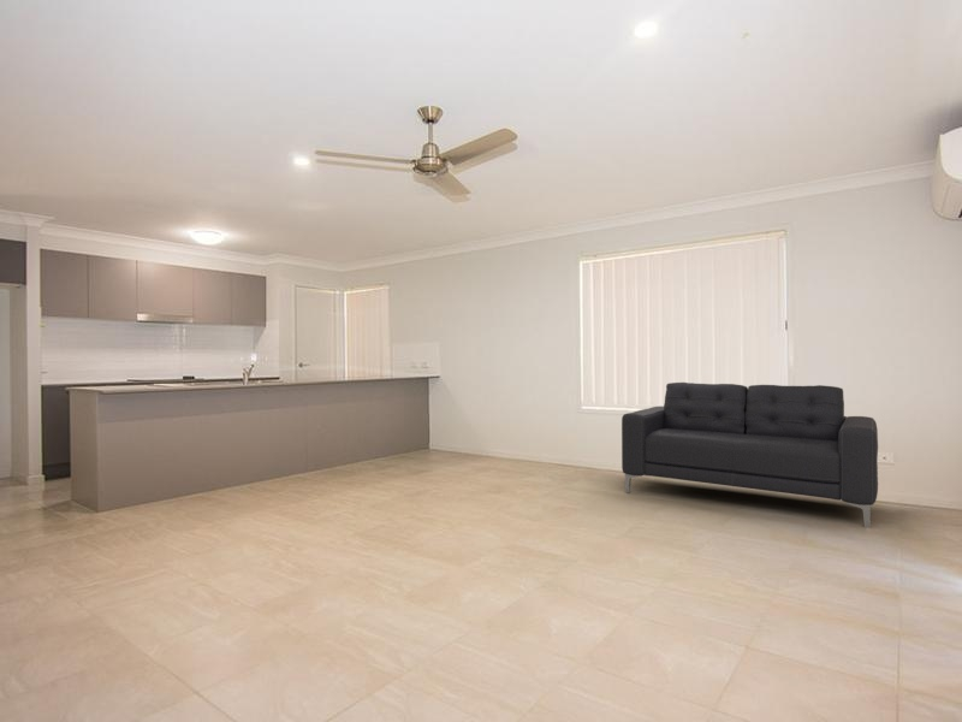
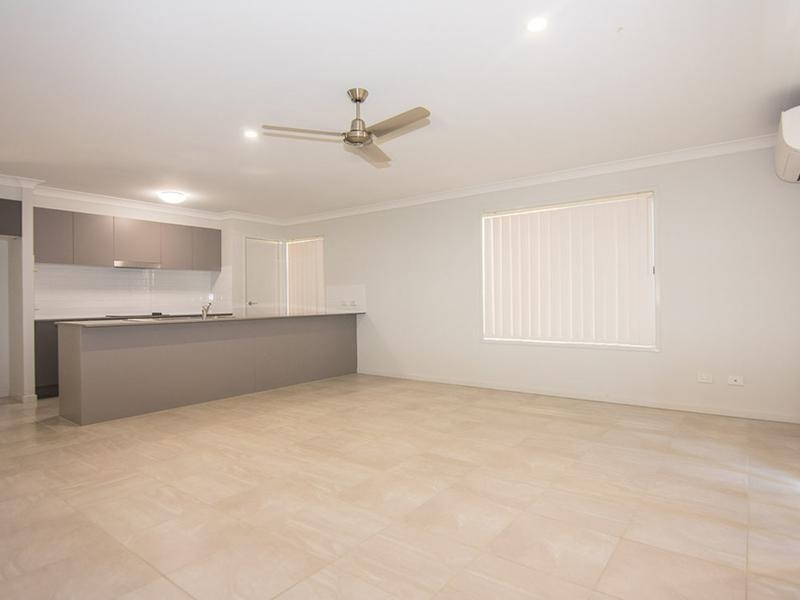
- sofa [620,381,879,529]
